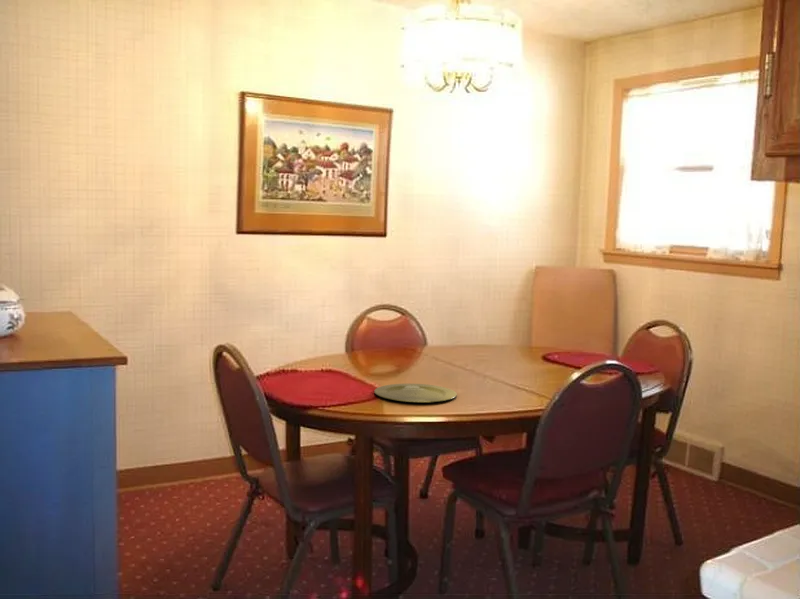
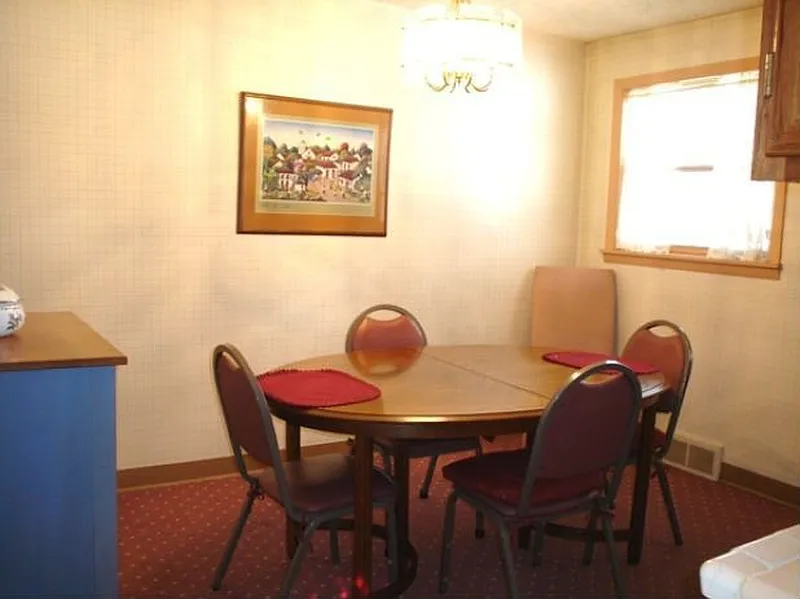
- plate [374,383,458,403]
